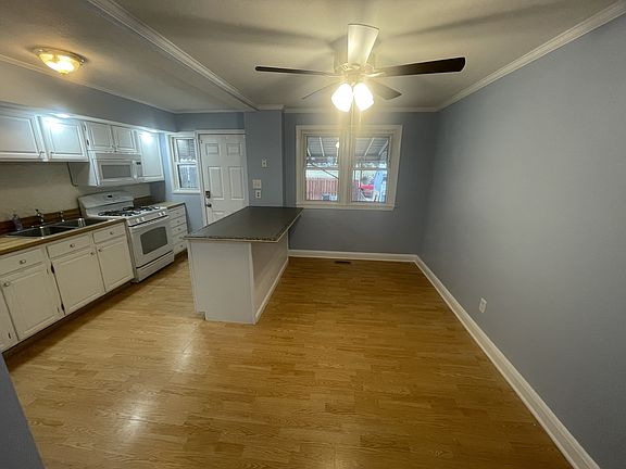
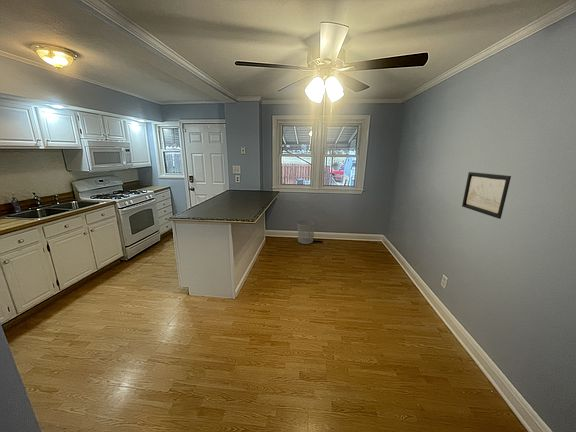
+ waste bin [297,220,316,245]
+ wall art [461,171,512,220]
